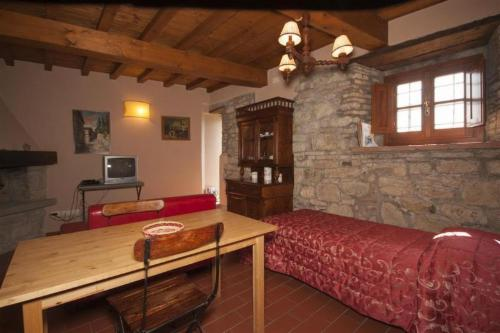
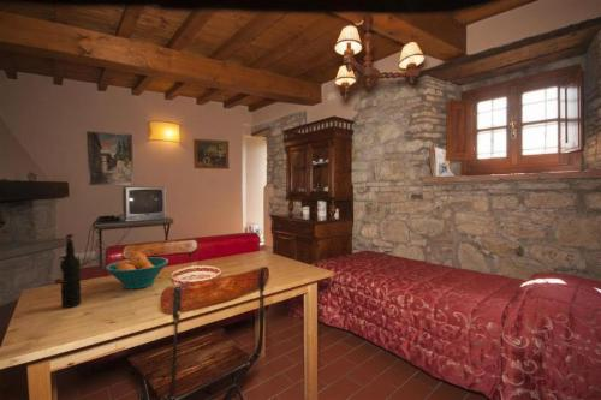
+ fruit bowl [105,252,169,291]
+ wine bottle [59,233,82,309]
